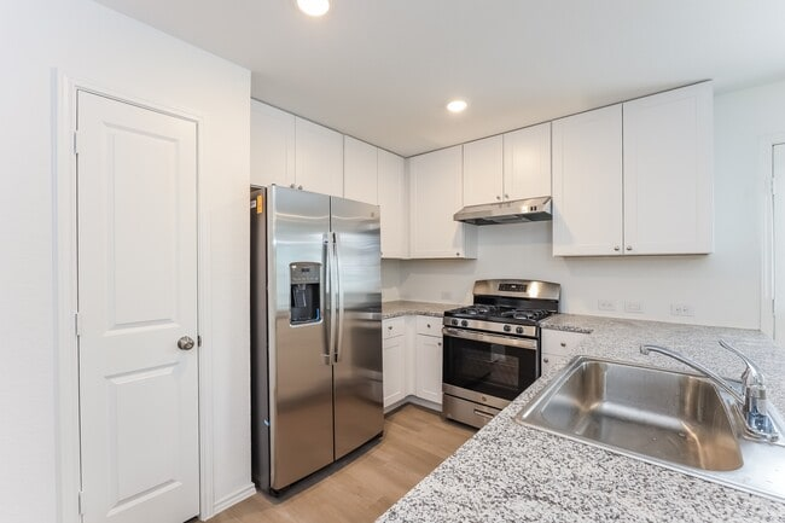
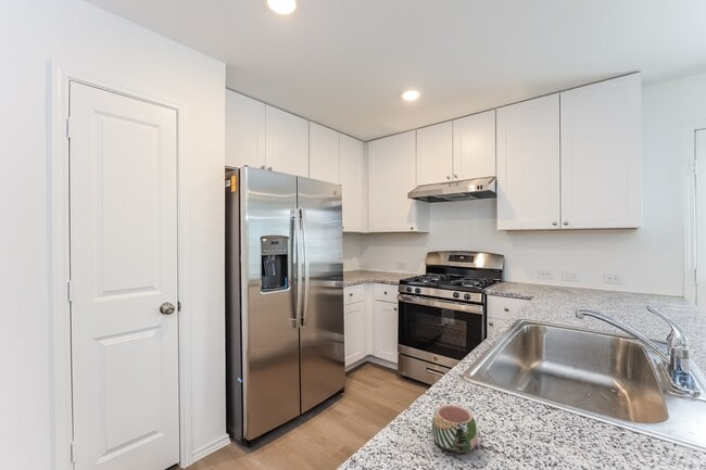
+ mug [431,404,479,455]
